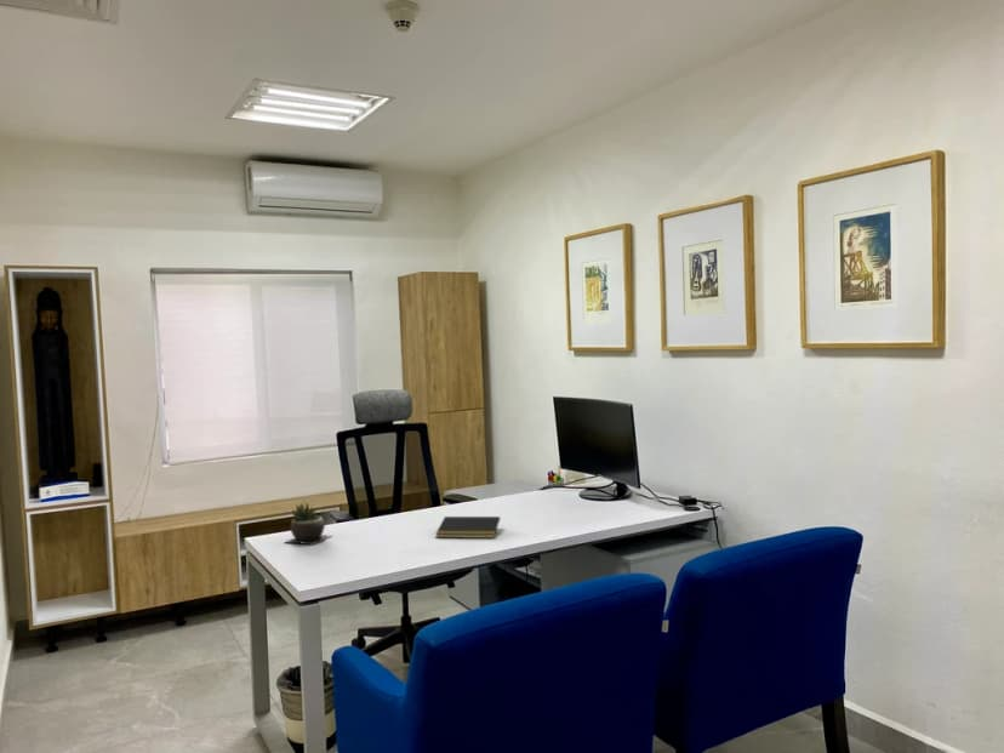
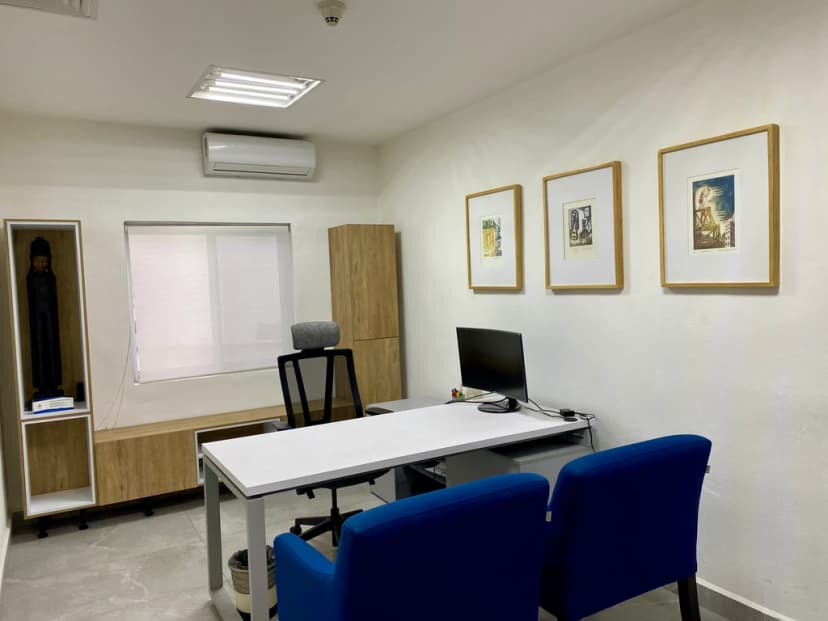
- notepad [434,515,501,540]
- succulent plant [283,501,332,546]
